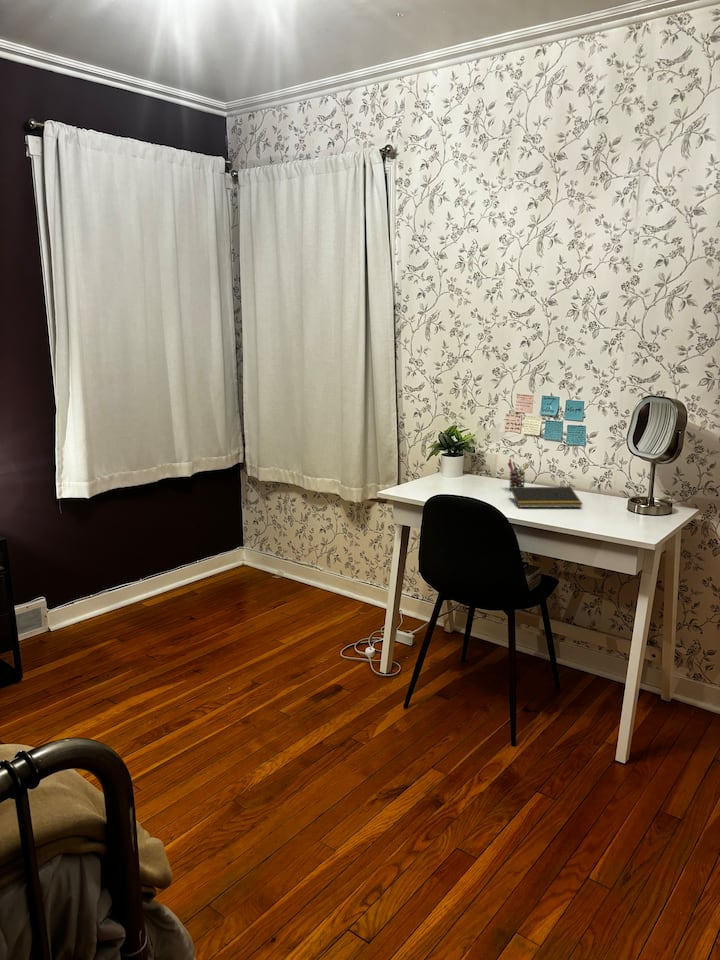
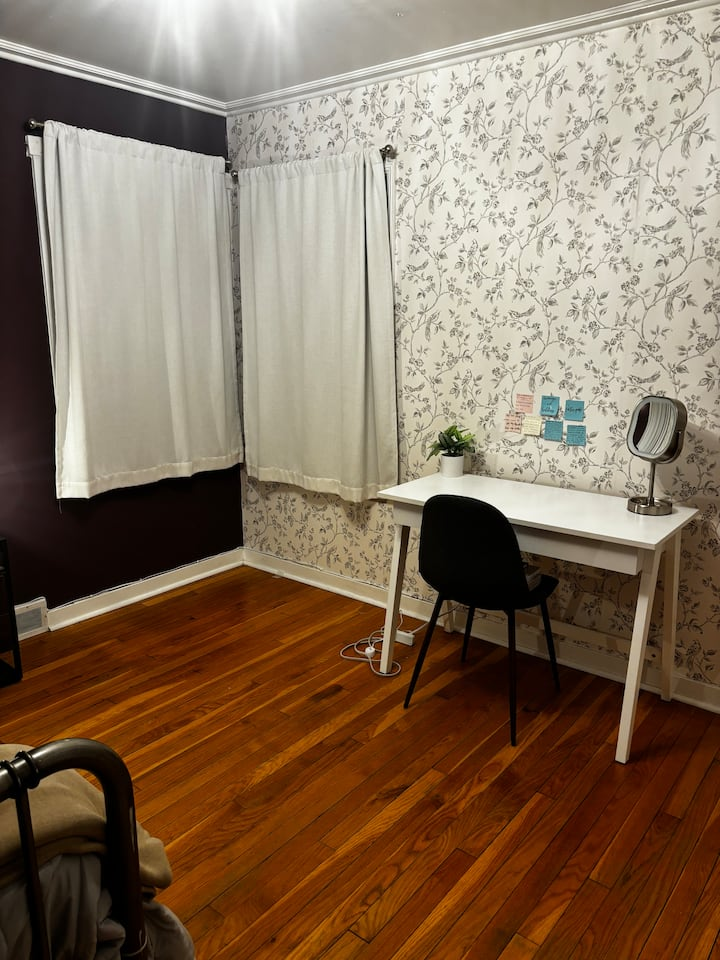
- notepad [508,486,583,509]
- pen holder [507,458,529,491]
